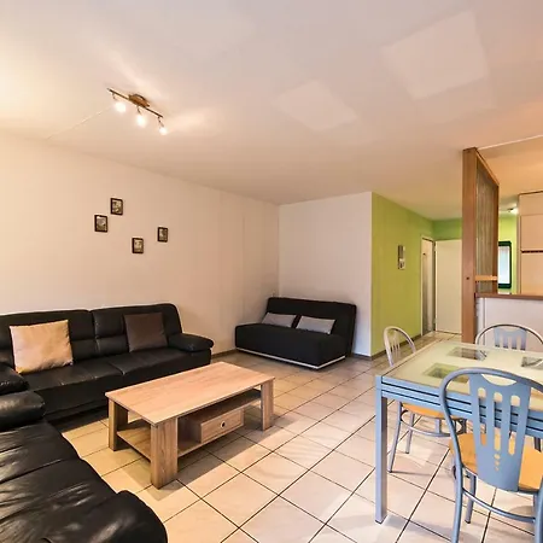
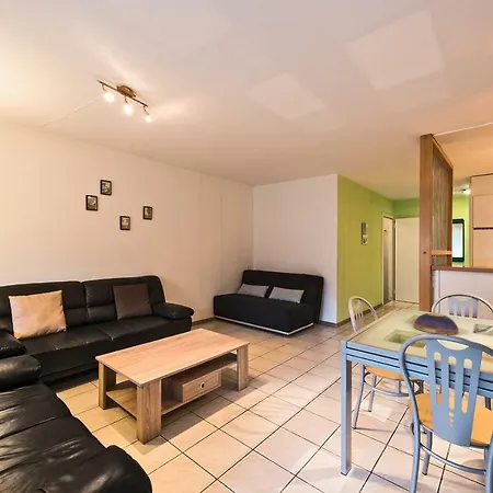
+ decorative bowl [413,311,460,335]
